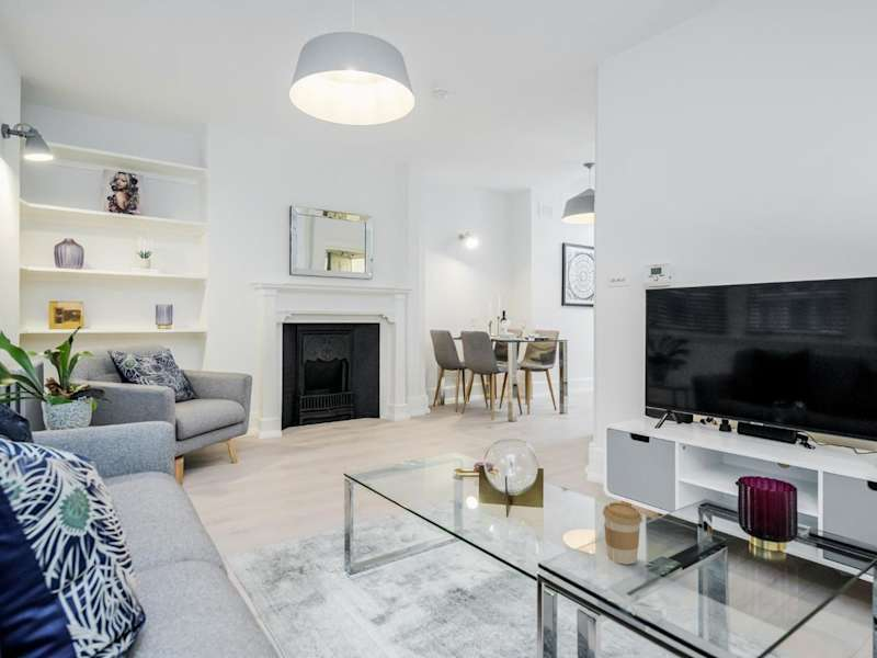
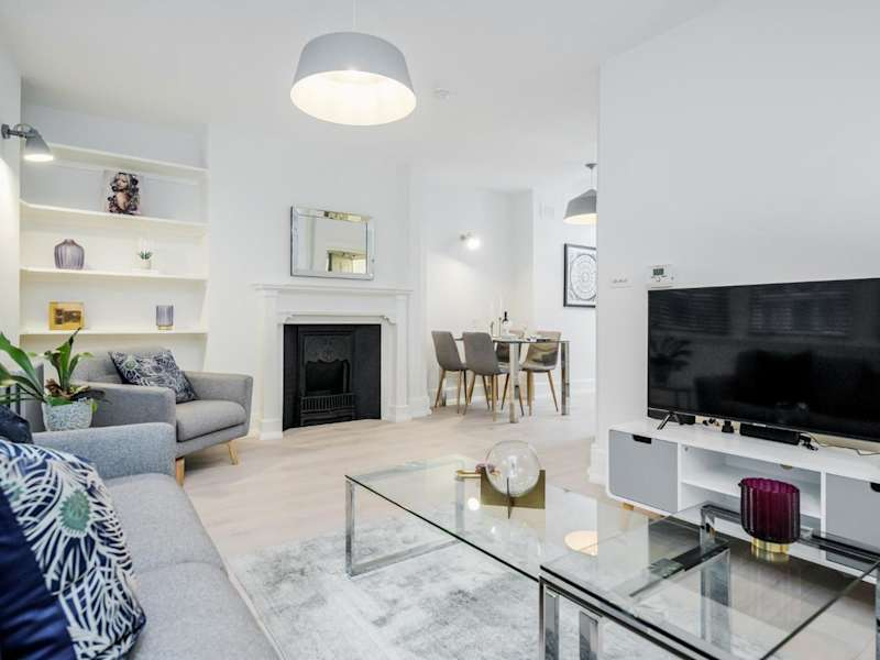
- coffee cup [602,501,643,565]
